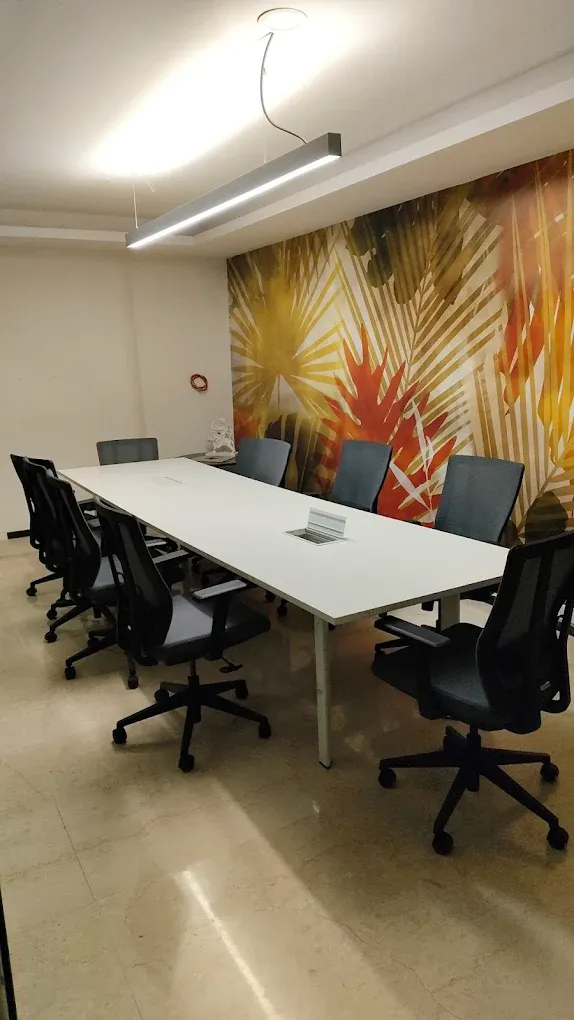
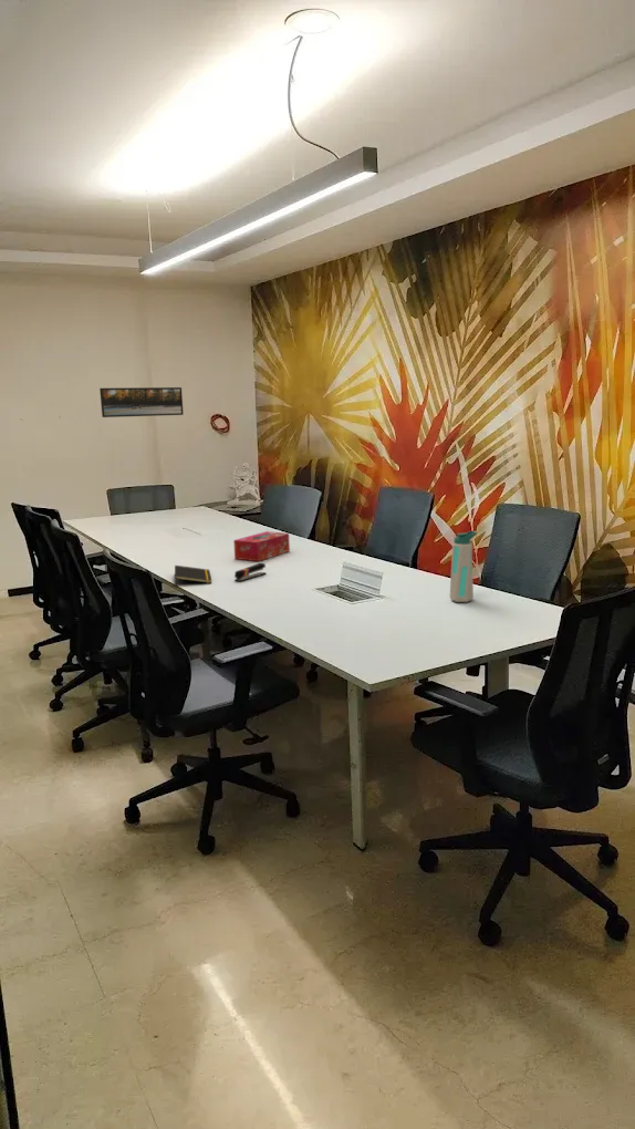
+ tissue box [232,530,291,562]
+ water bottle [449,529,478,603]
+ notepad [174,564,212,587]
+ stapler [233,562,267,582]
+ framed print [98,386,185,418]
